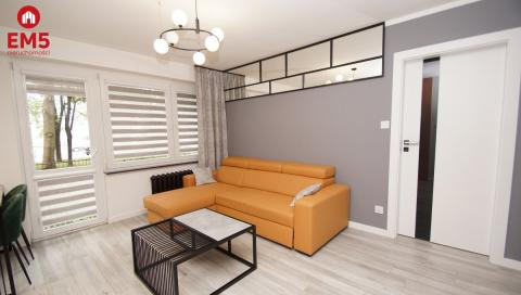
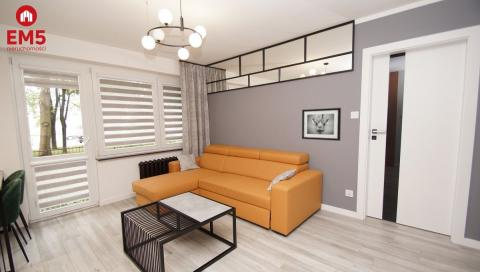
+ wall art [301,107,342,142]
